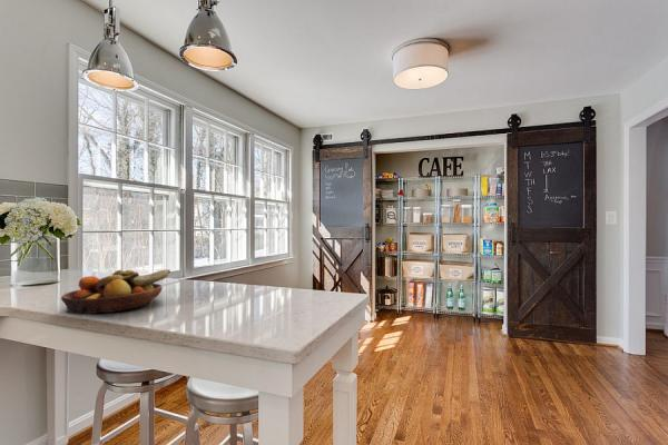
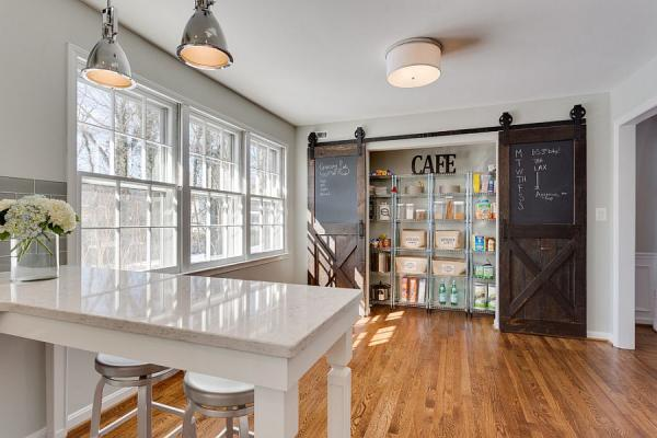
- fruit bowl [60,268,171,316]
